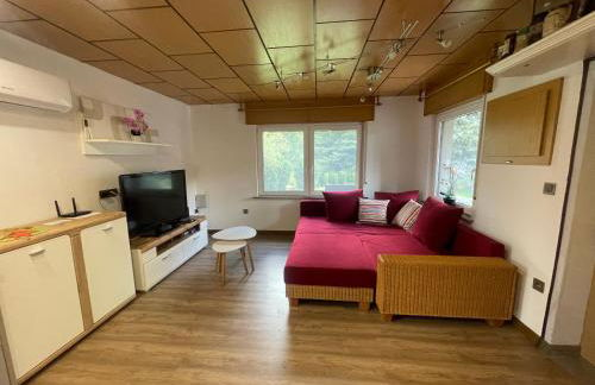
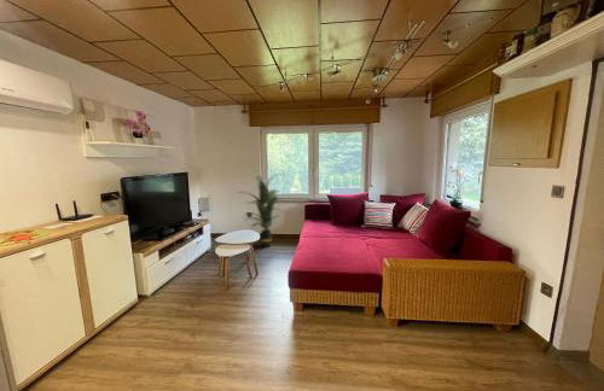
+ indoor plant [236,169,284,249]
